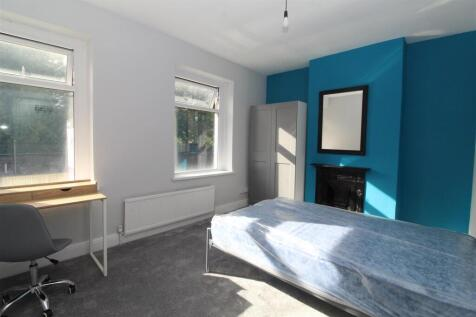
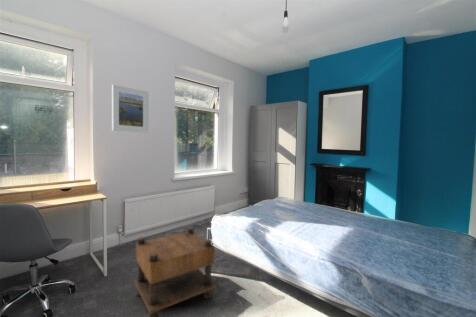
+ nightstand [133,226,217,317]
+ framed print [111,84,150,134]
